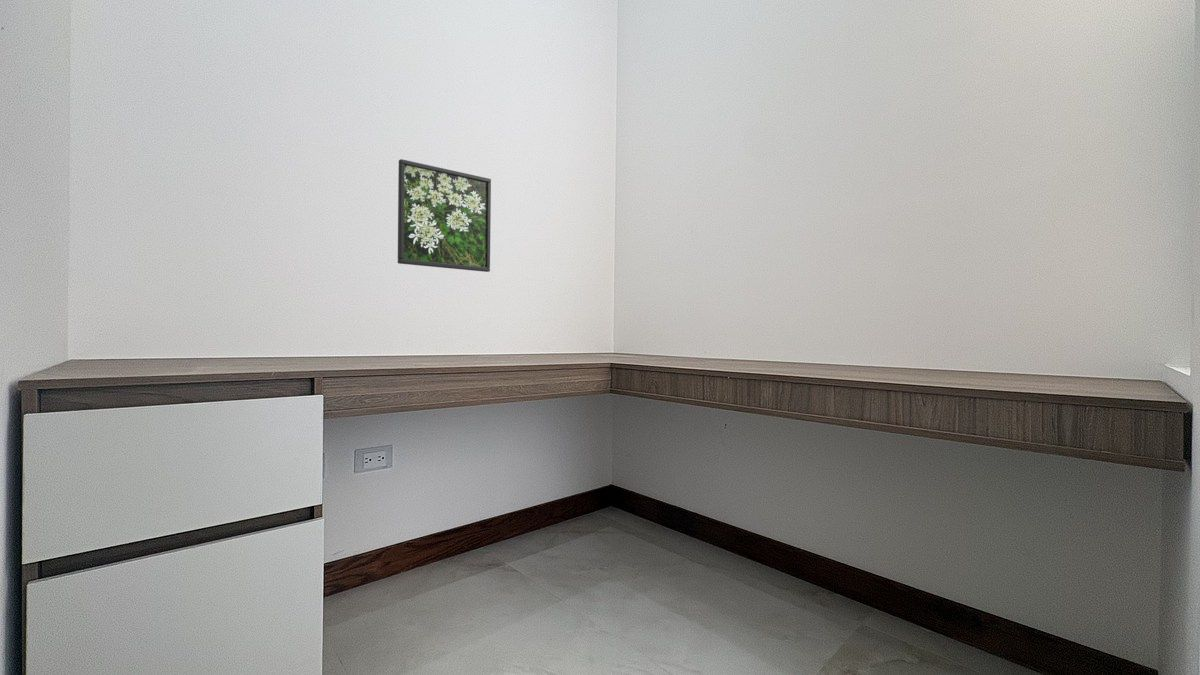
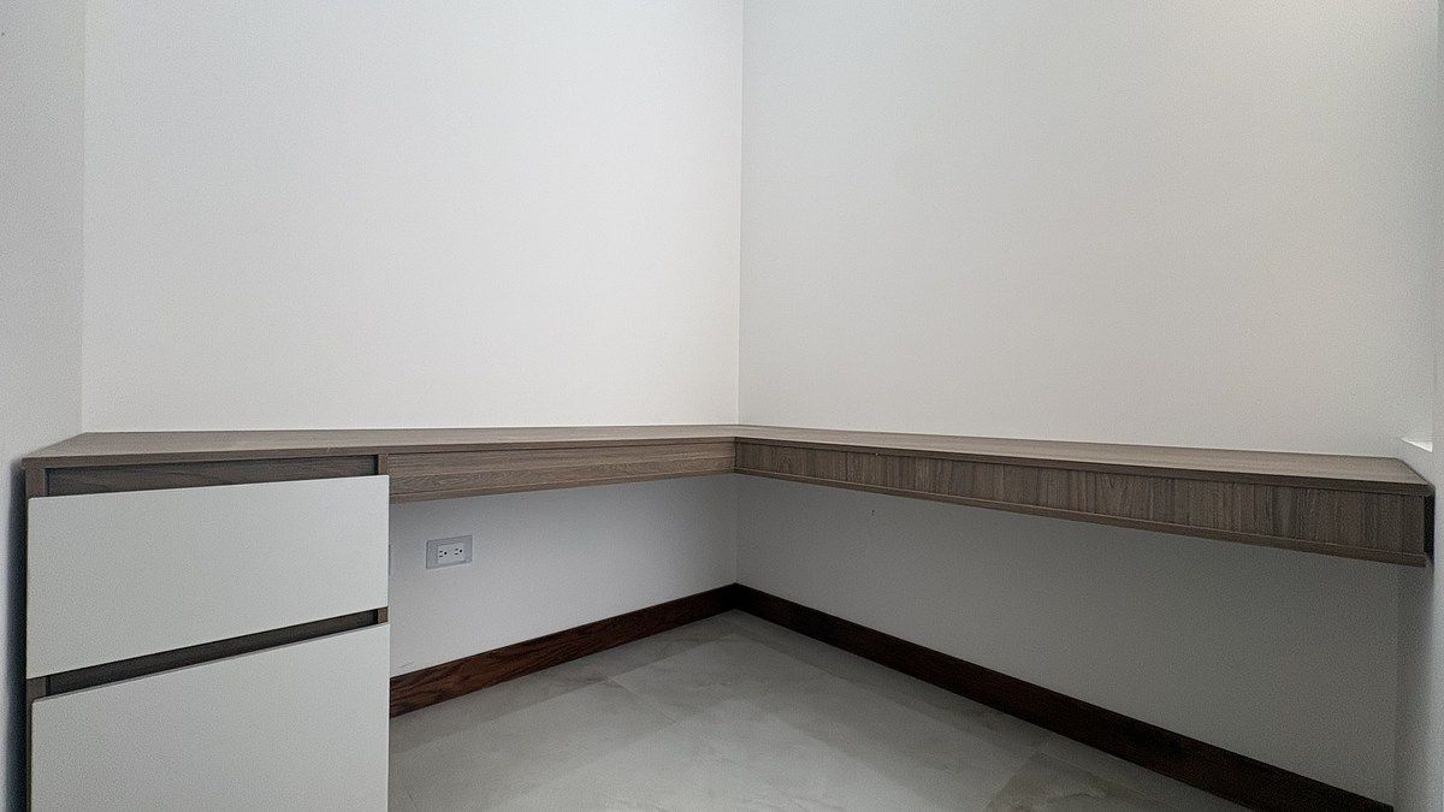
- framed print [397,158,492,273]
